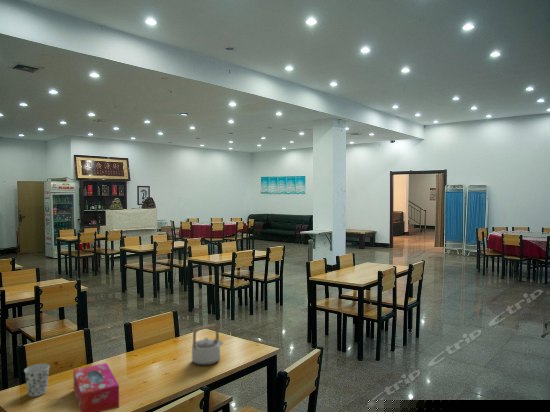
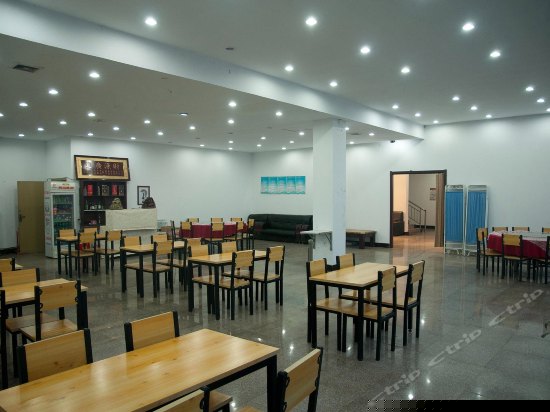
- tissue box [72,362,120,412]
- teapot [191,323,224,366]
- cup [23,363,51,398]
